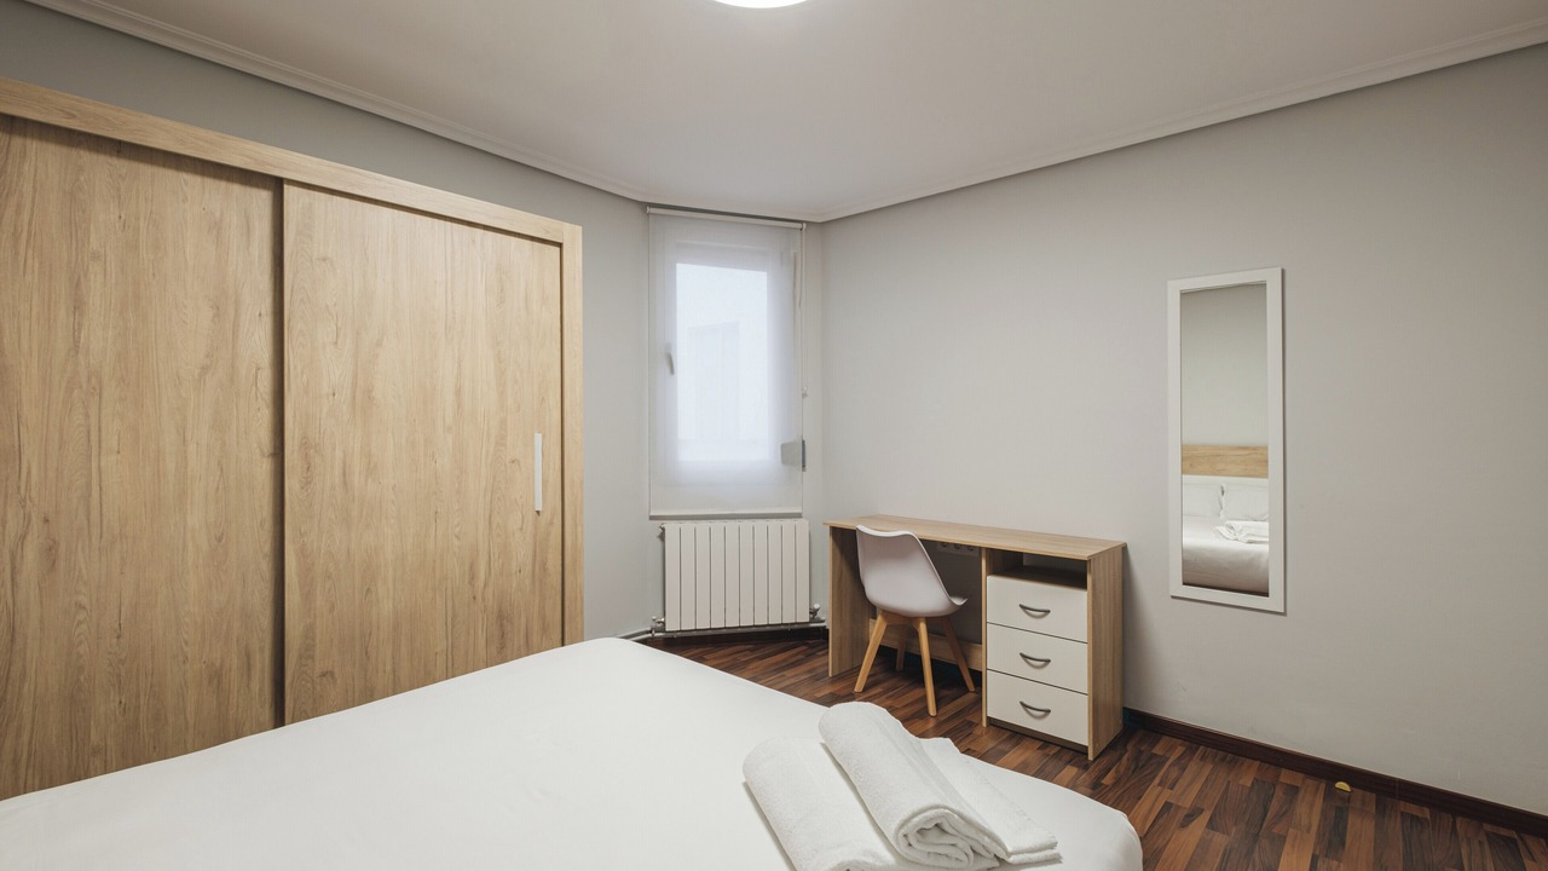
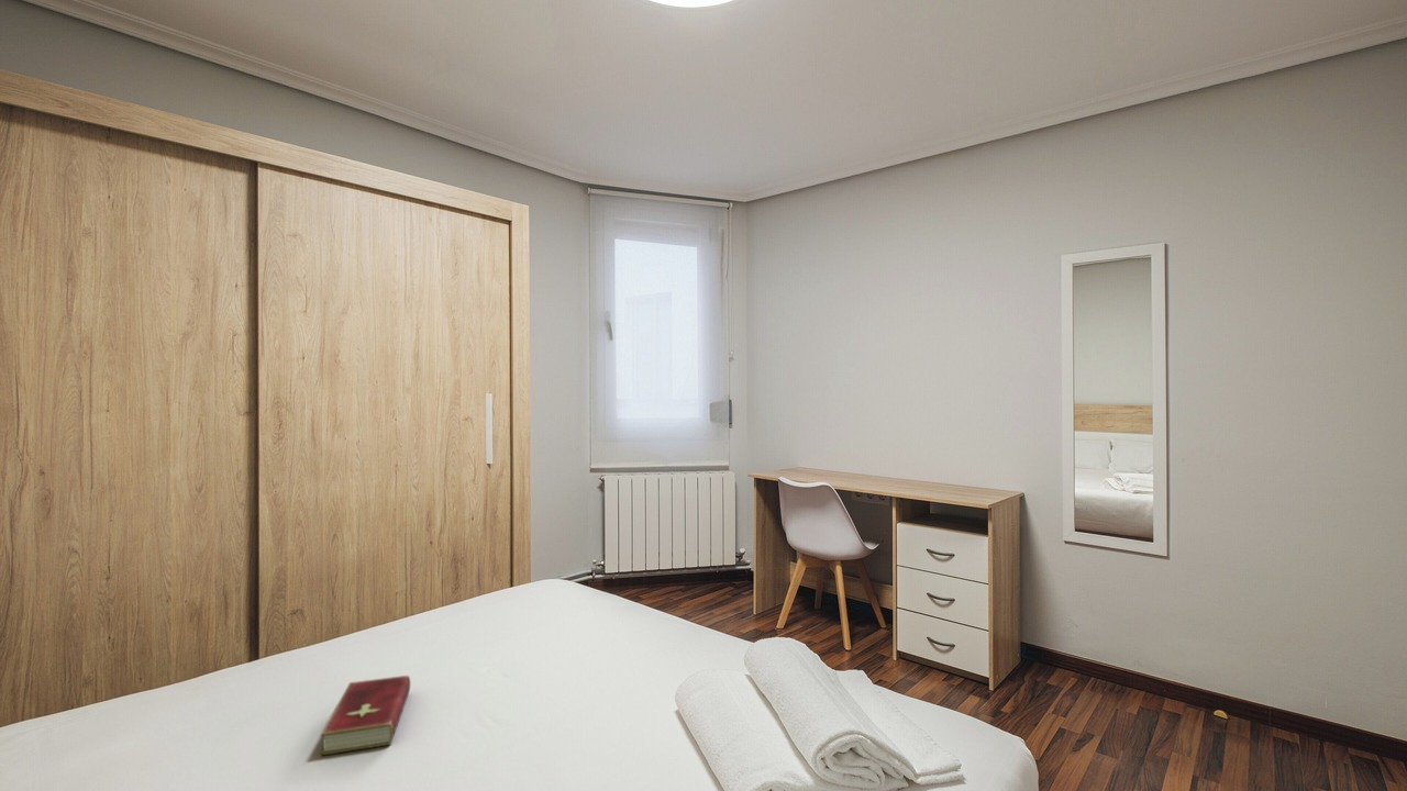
+ hardcover book [320,675,411,757]
